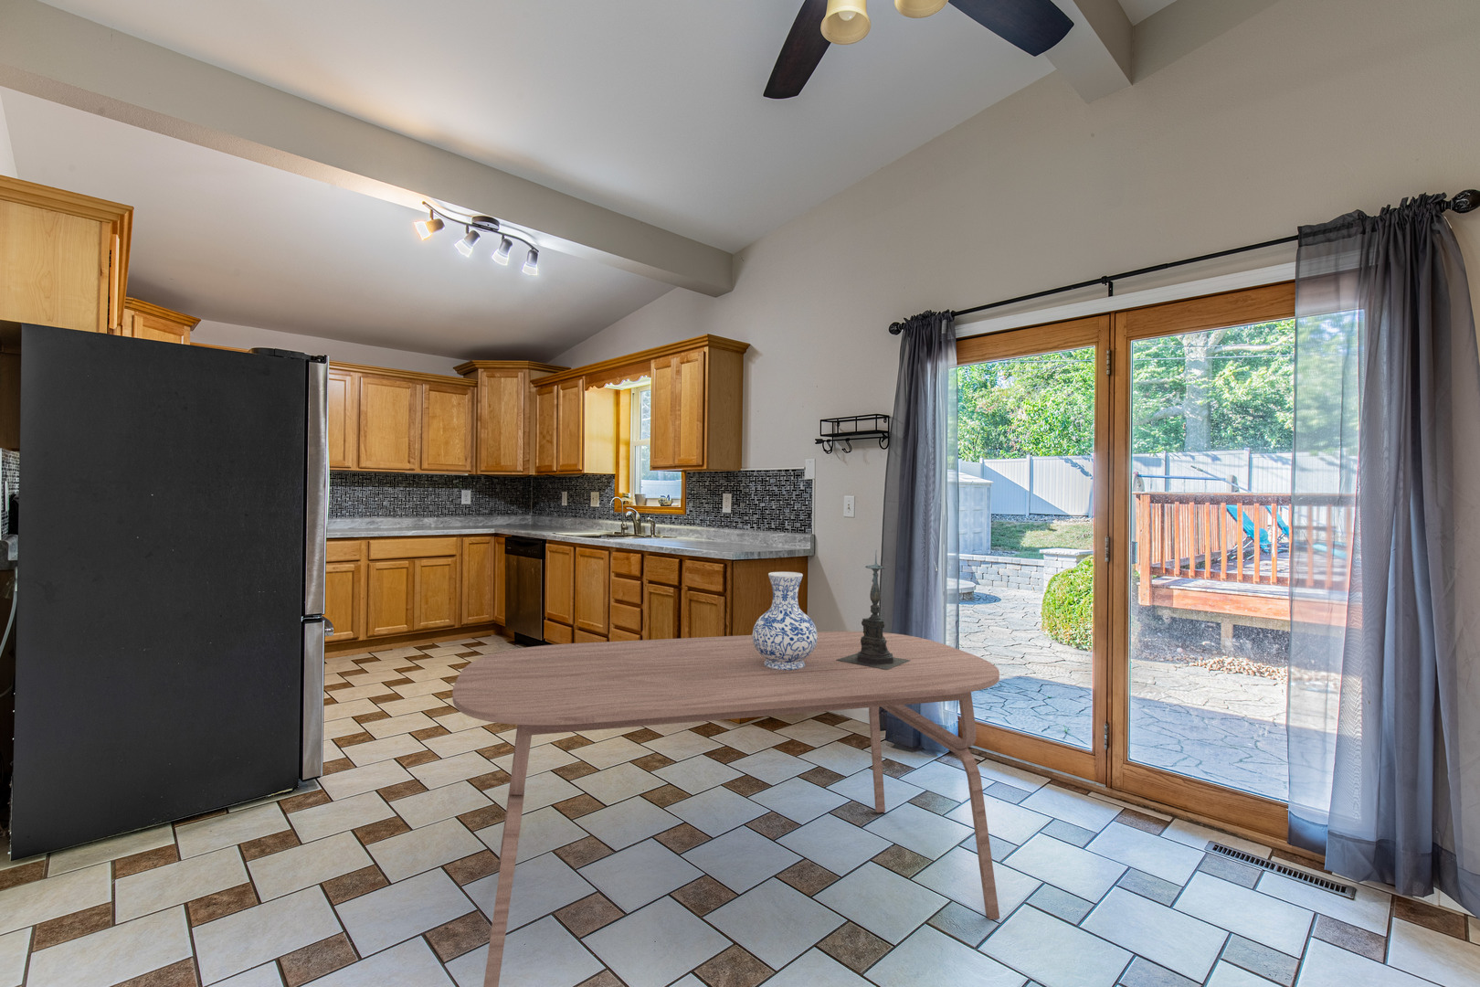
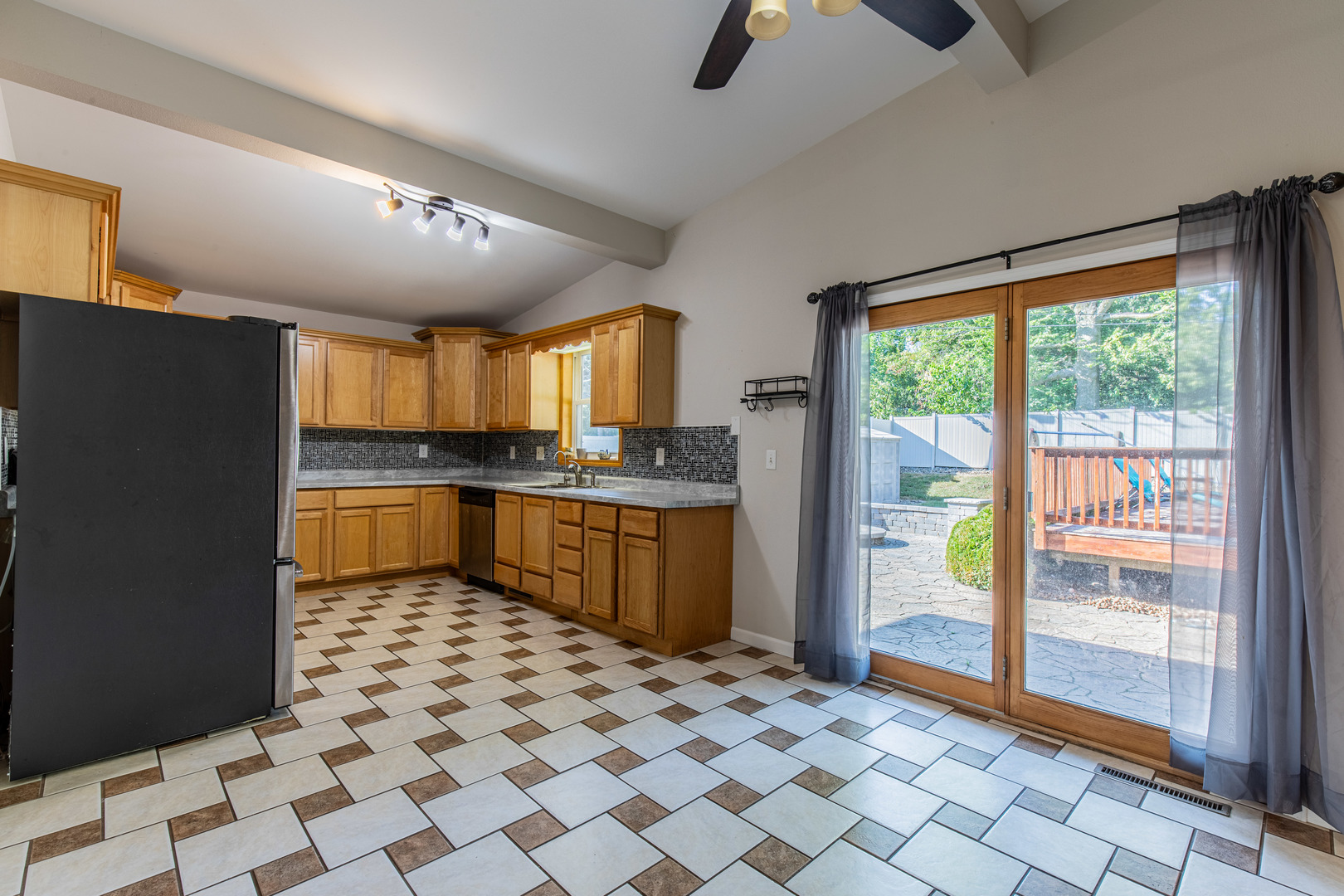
- dining table [451,630,1000,987]
- vase [752,572,818,670]
- candle holder [836,550,910,670]
